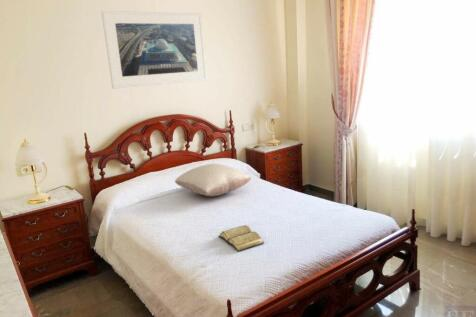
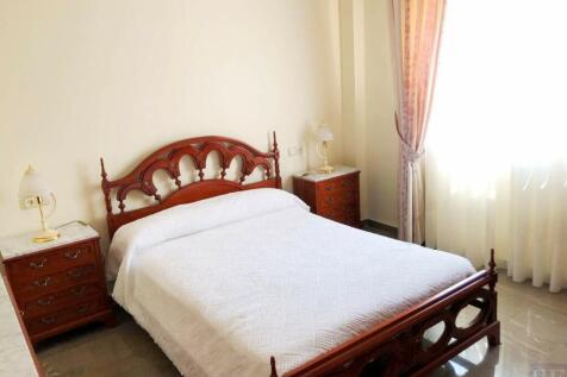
- pillow [174,163,252,197]
- diary [218,224,265,253]
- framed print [100,10,208,90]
